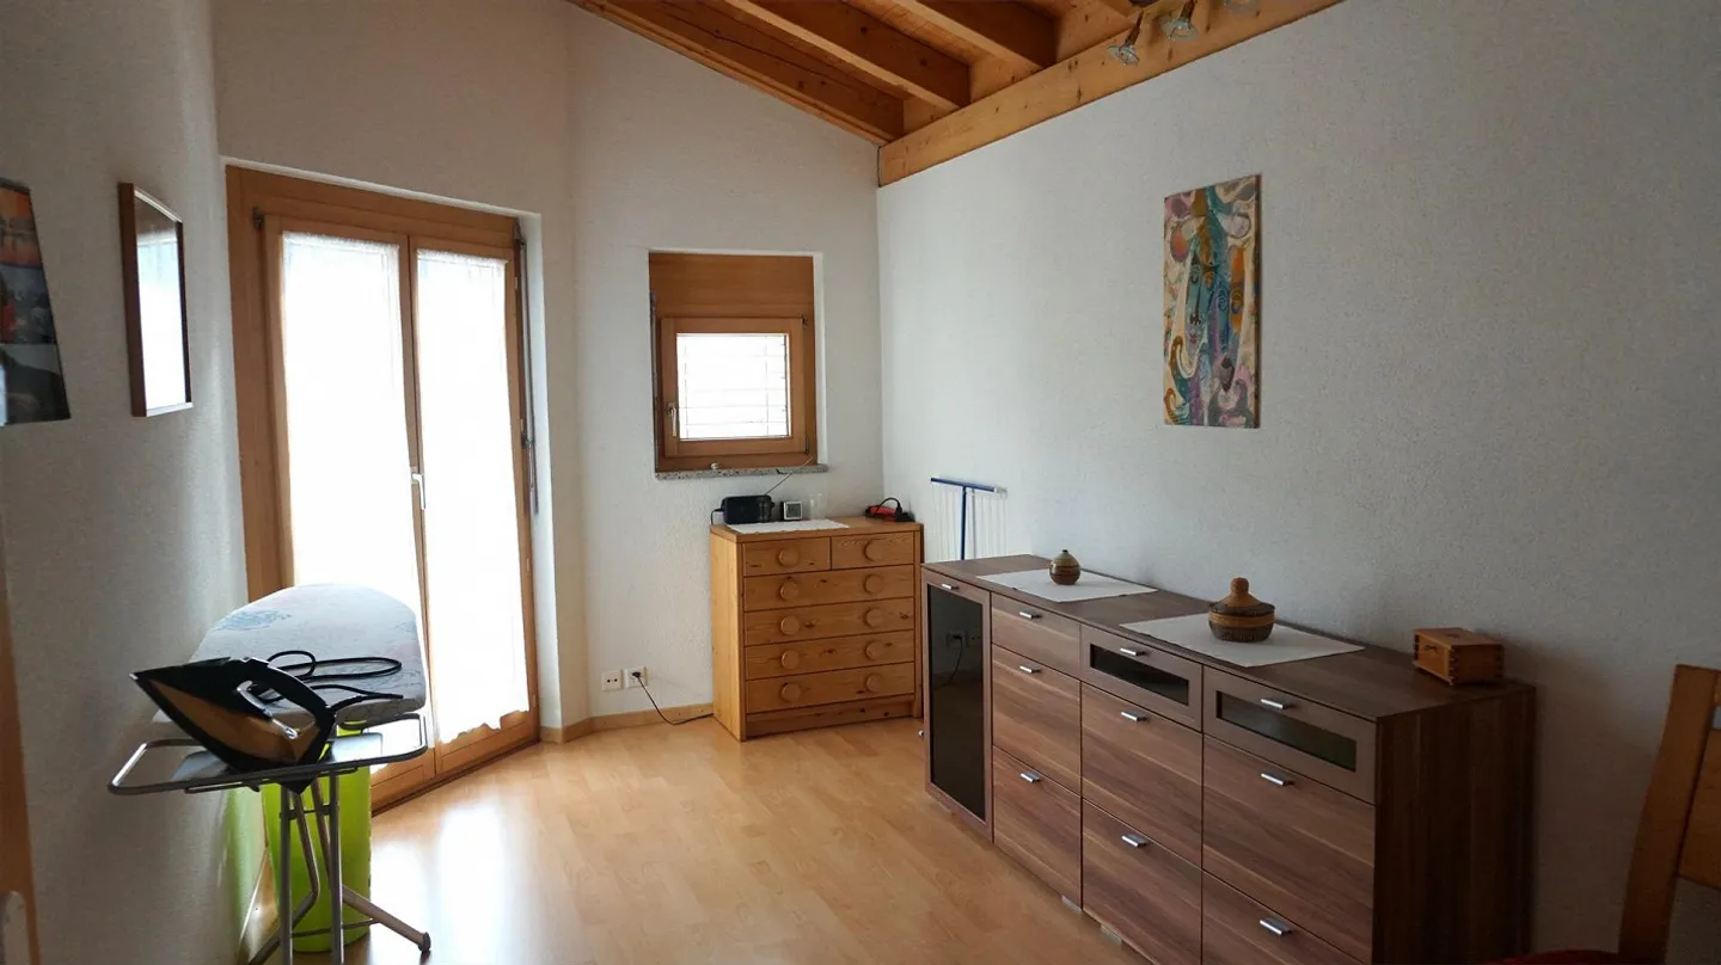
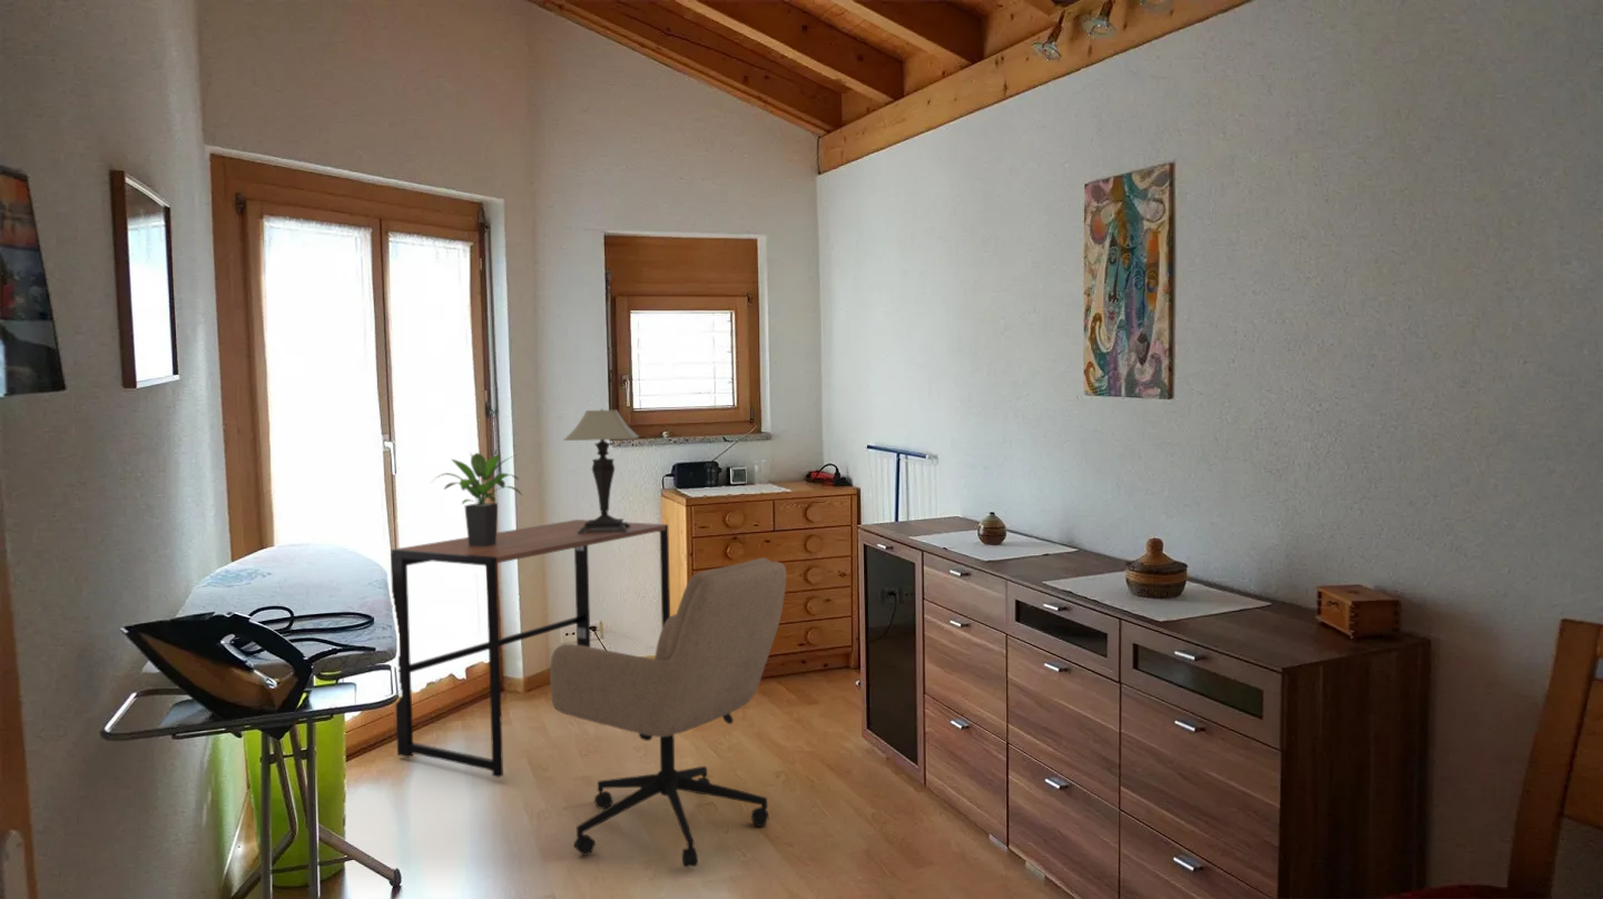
+ office chair [549,556,787,869]
+ potted plant [429,452,524,546]
+ table lamp [562,408,640,534]
+ desk [390,518,671,779]
